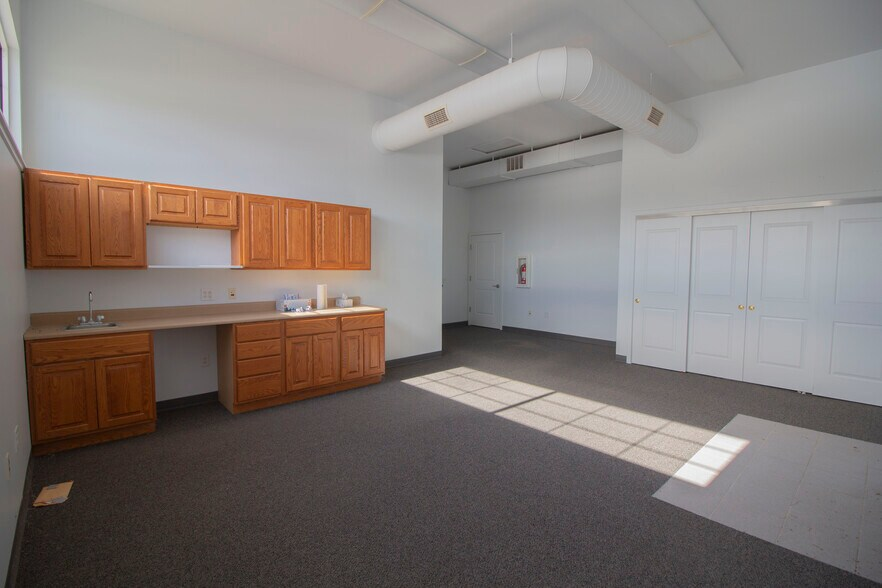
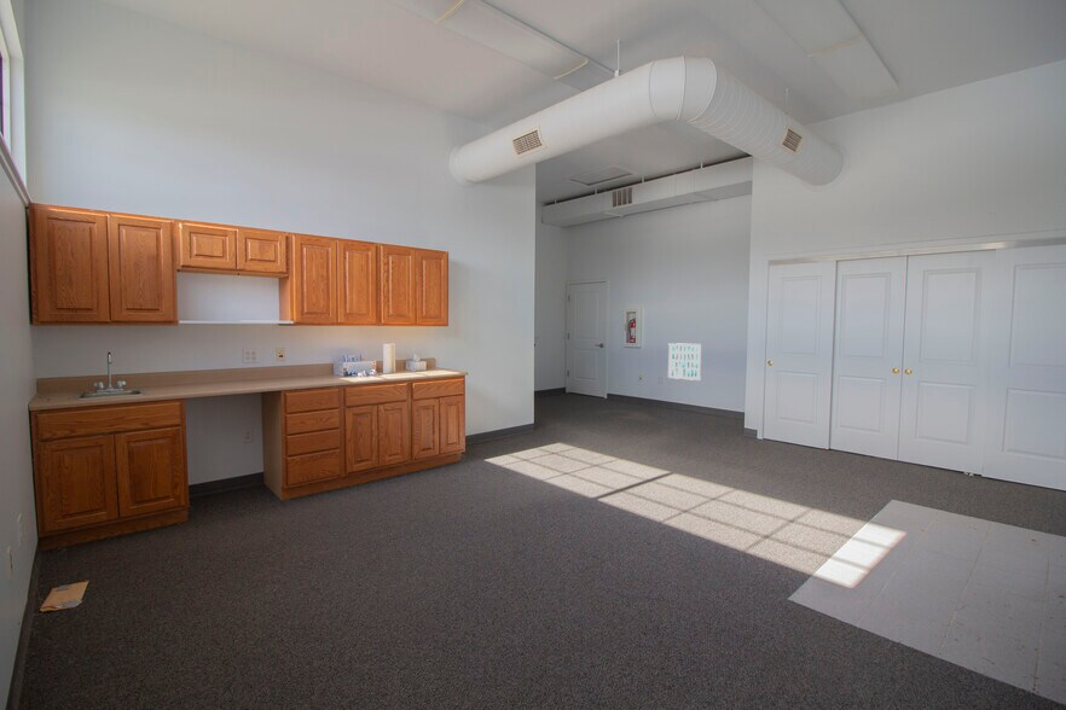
+ wall art [667,342,702,382]
